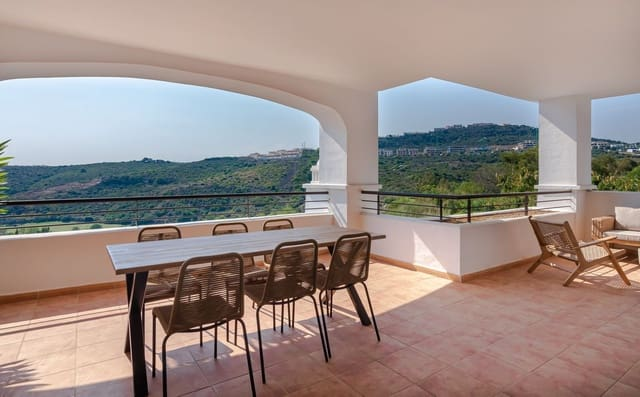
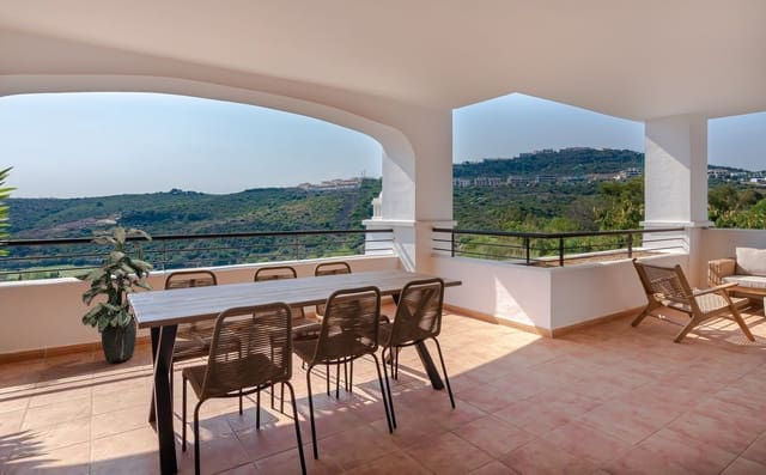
+ indoor plant [72,219,154,363]
